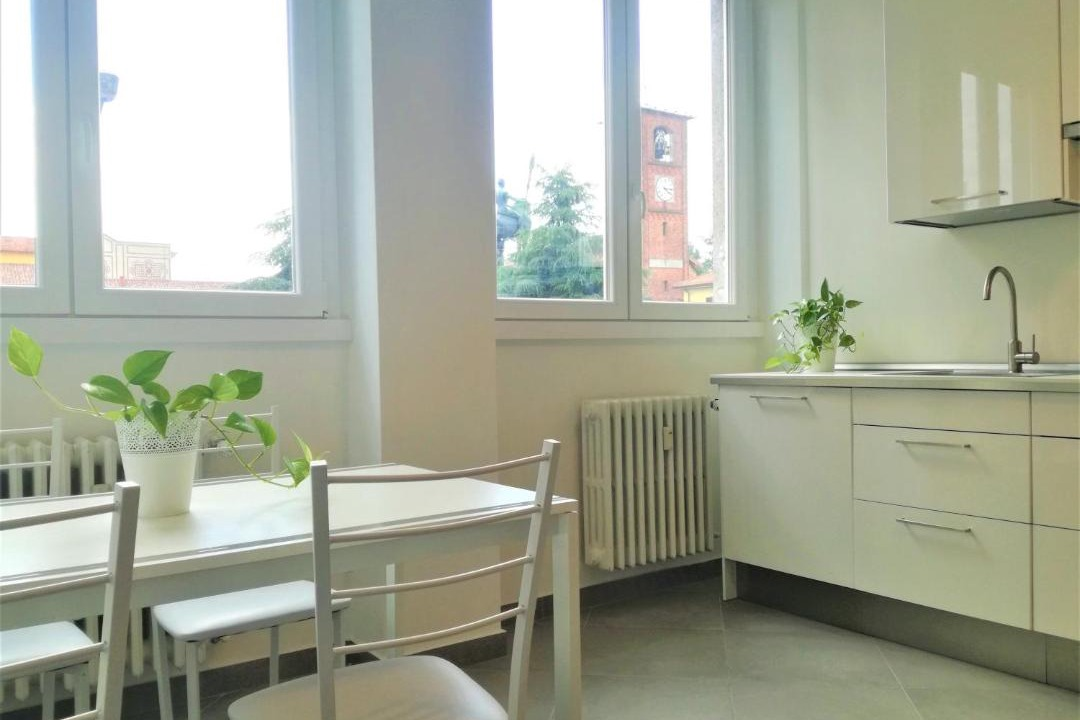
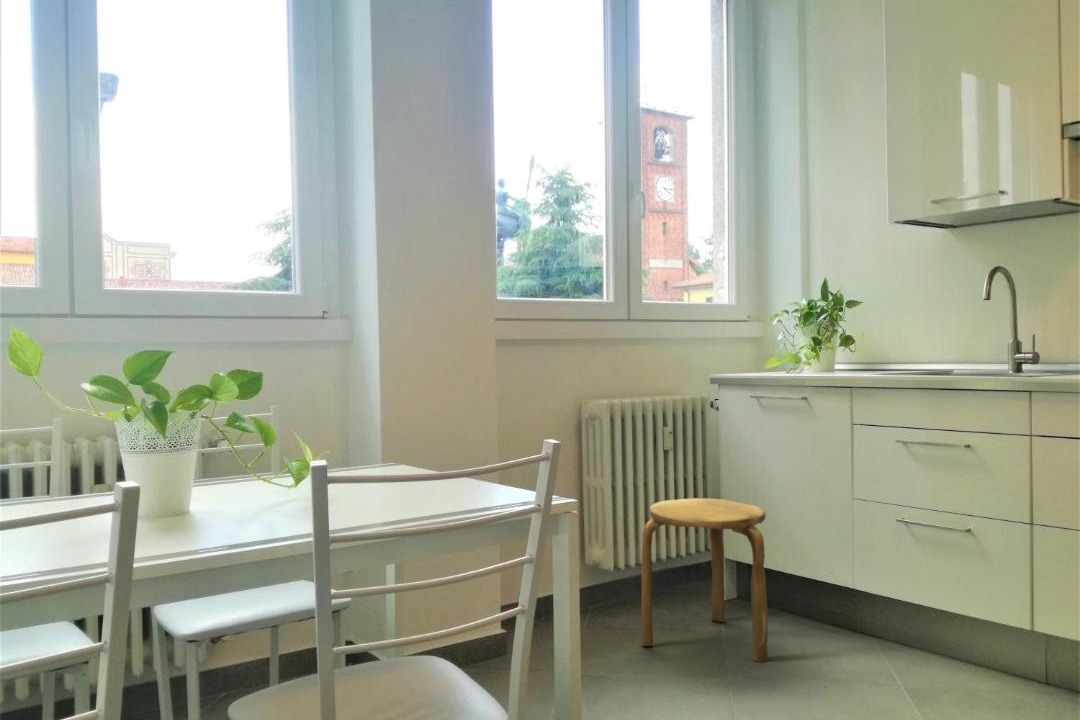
+ stool [640,497,769,663]
